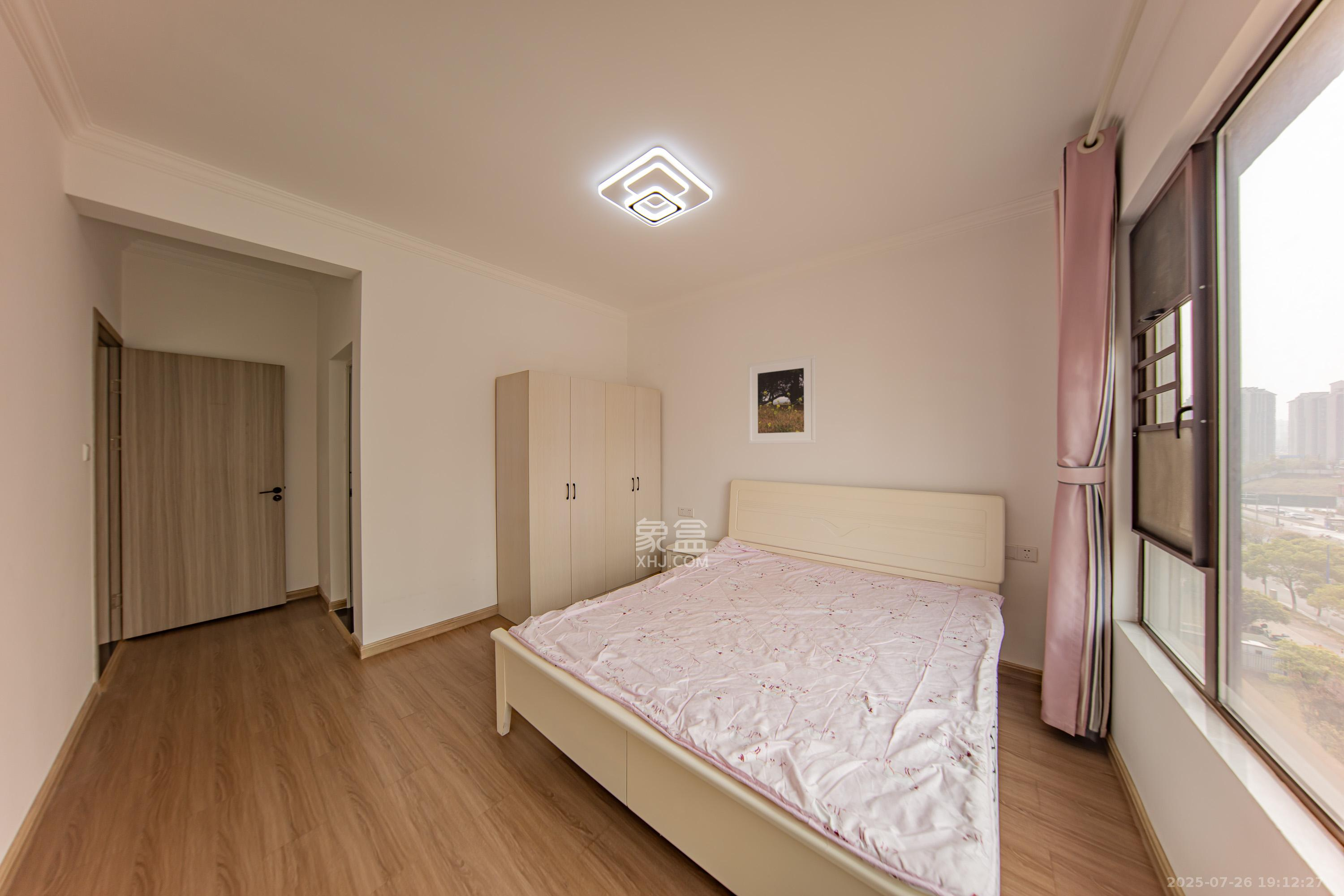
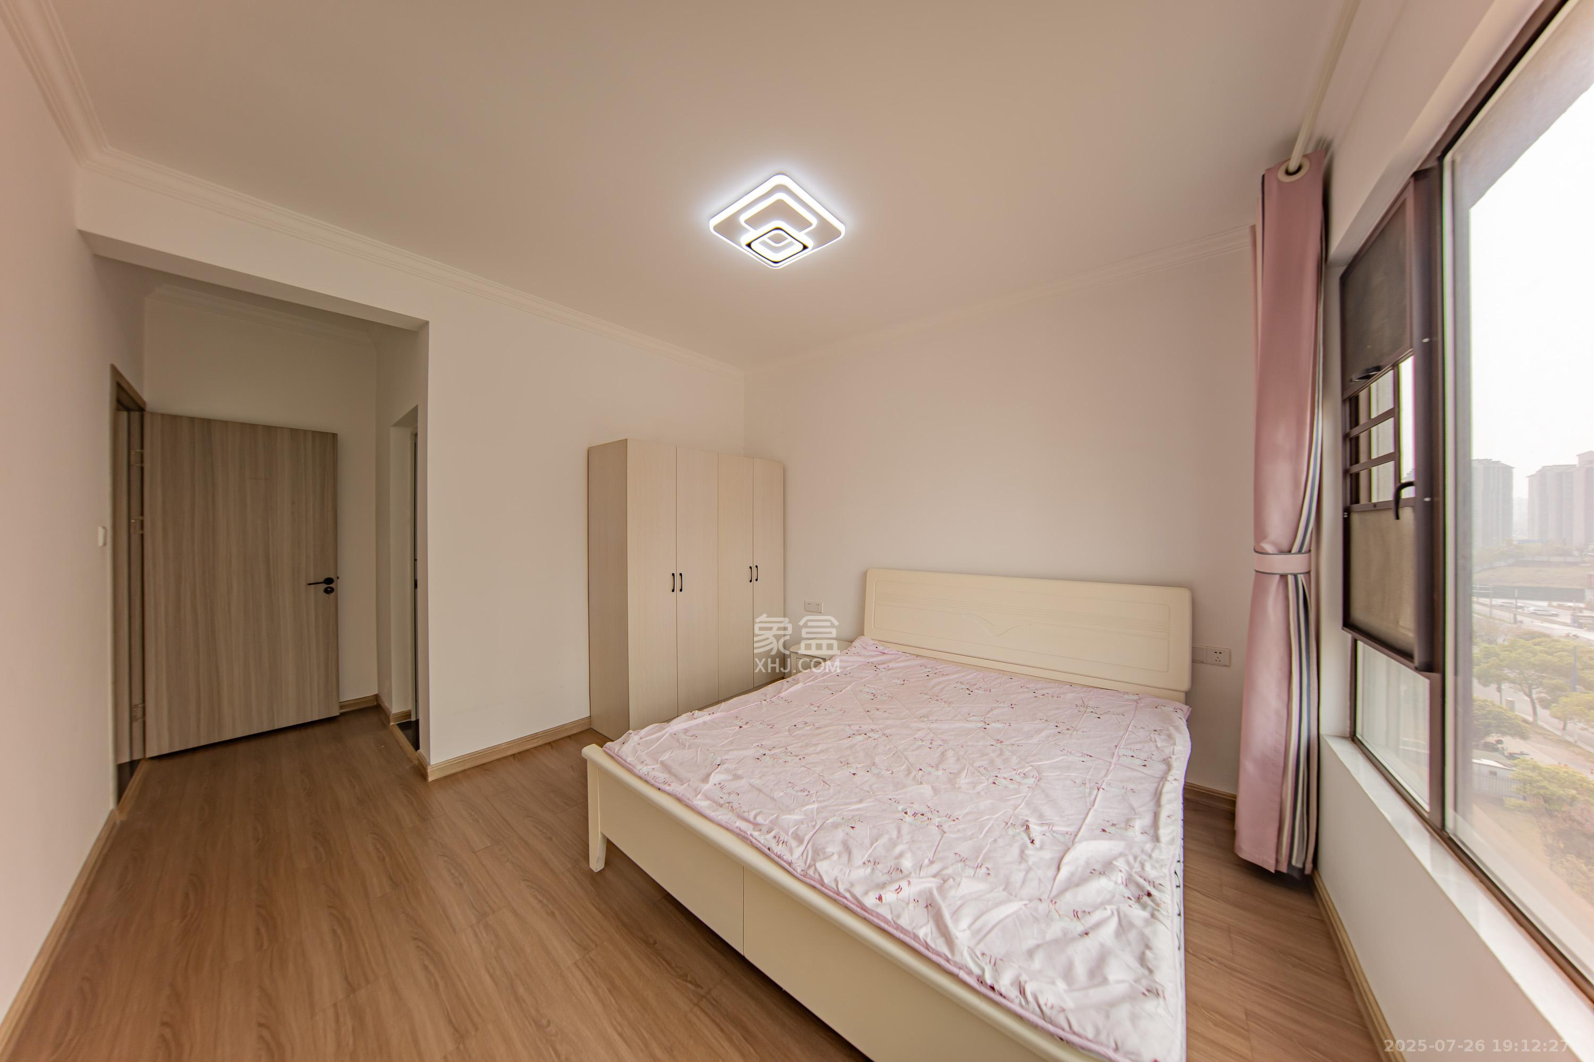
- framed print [748,355,817,444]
